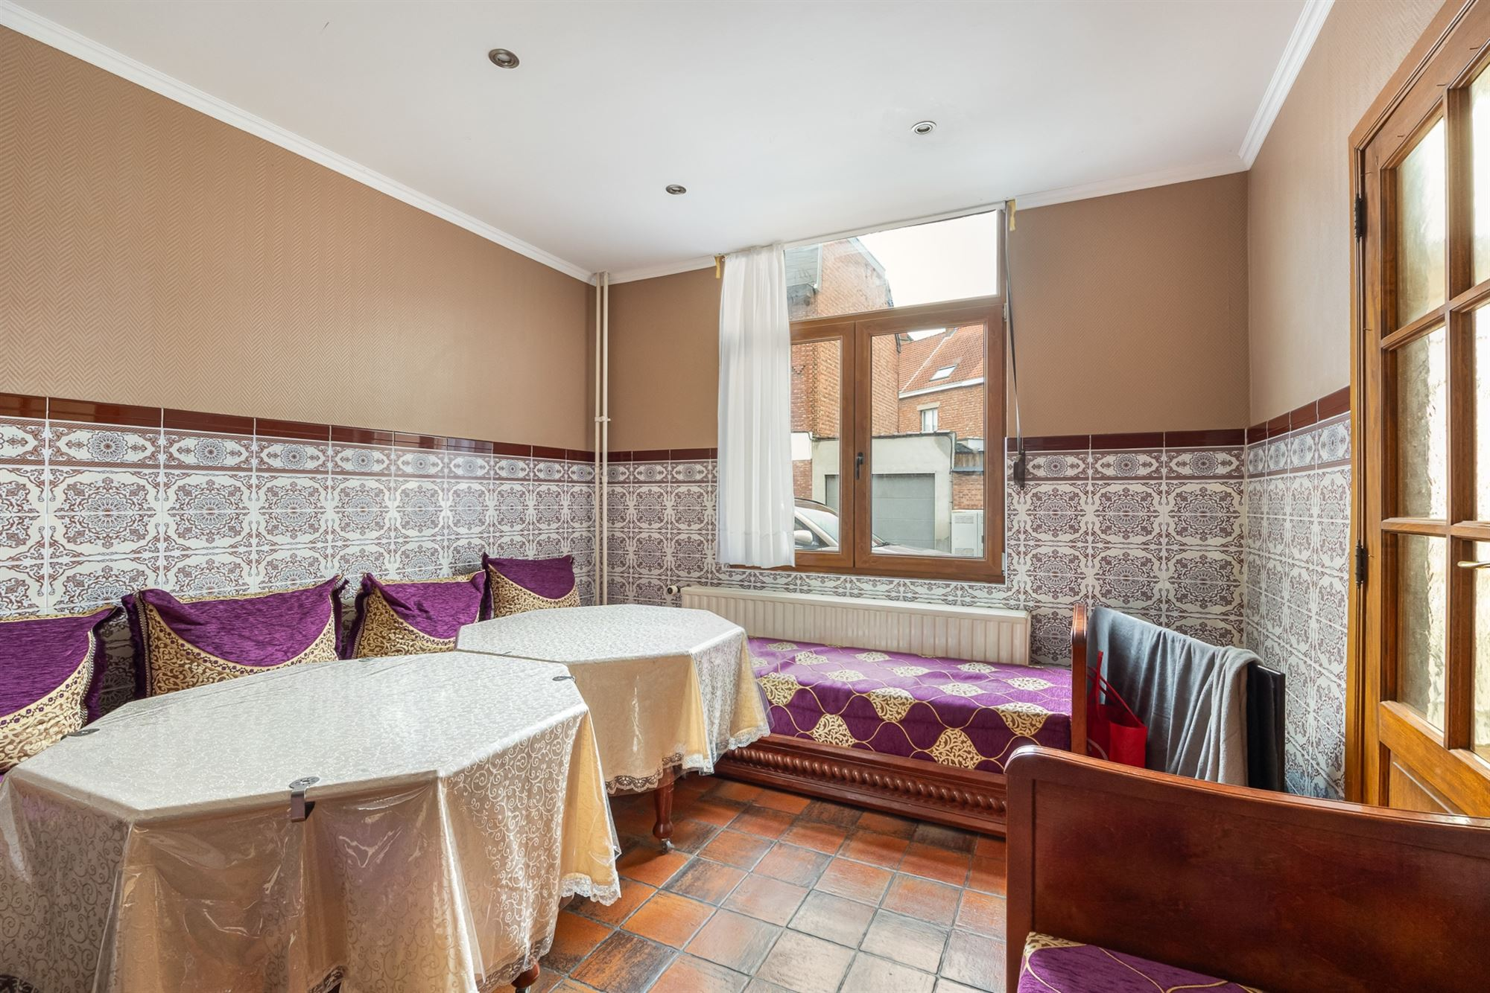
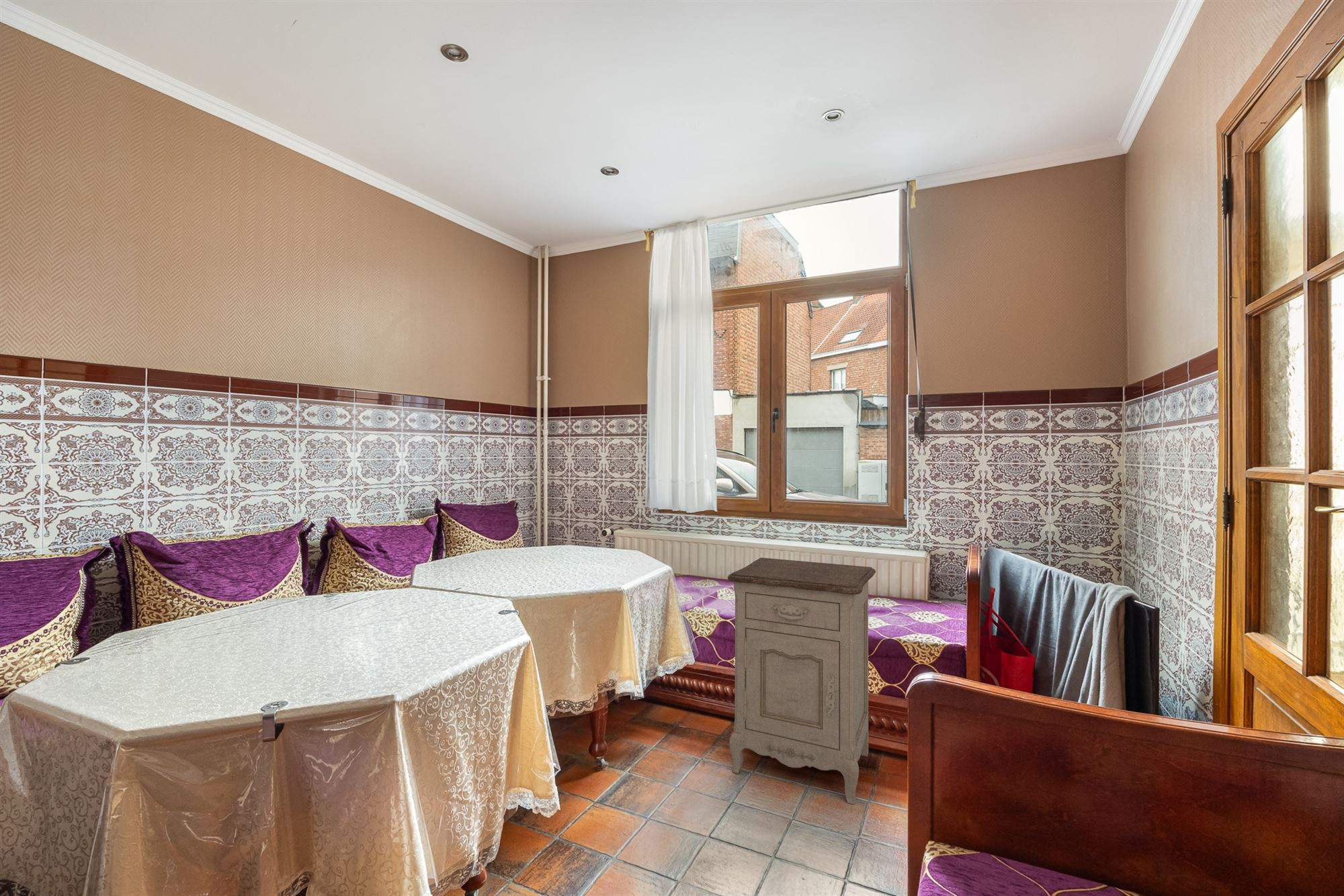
+ nightstand [727,557,876,805]
